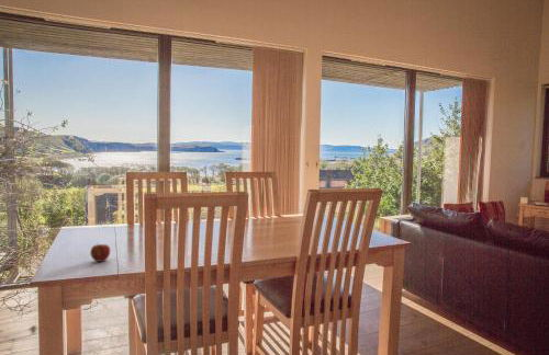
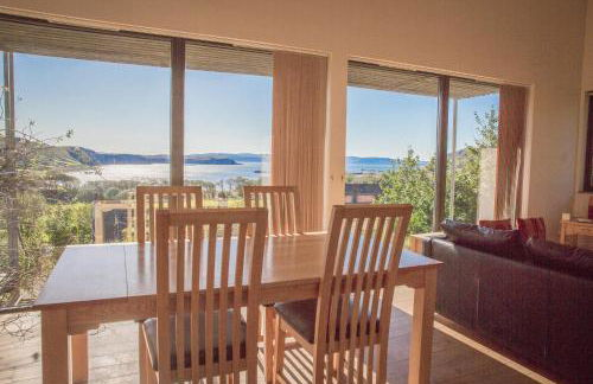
- apple [89,243,112,263]
